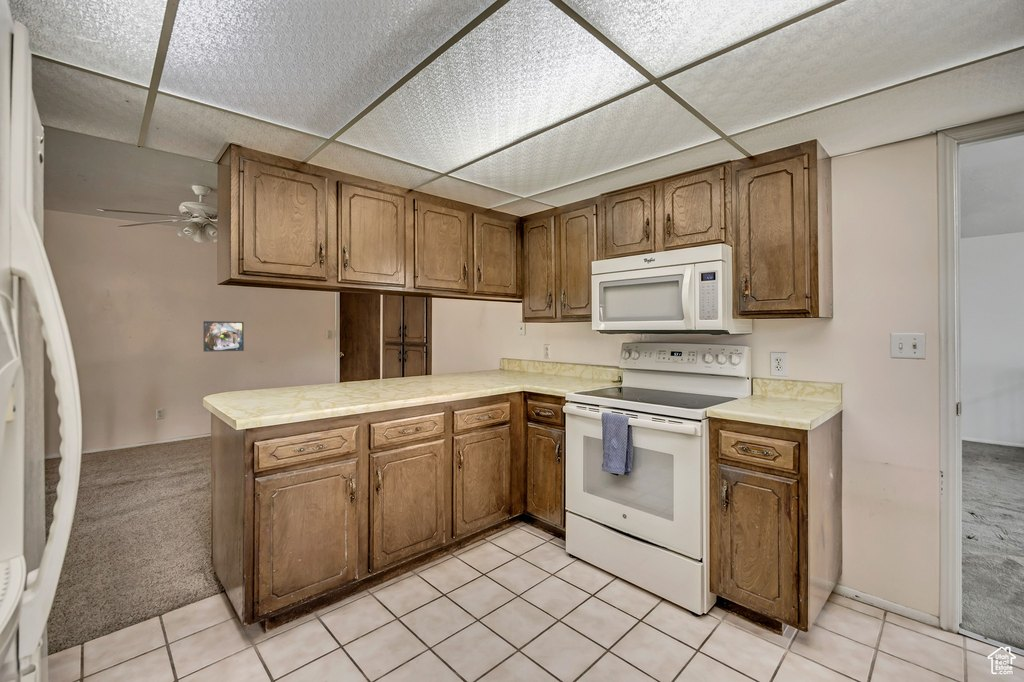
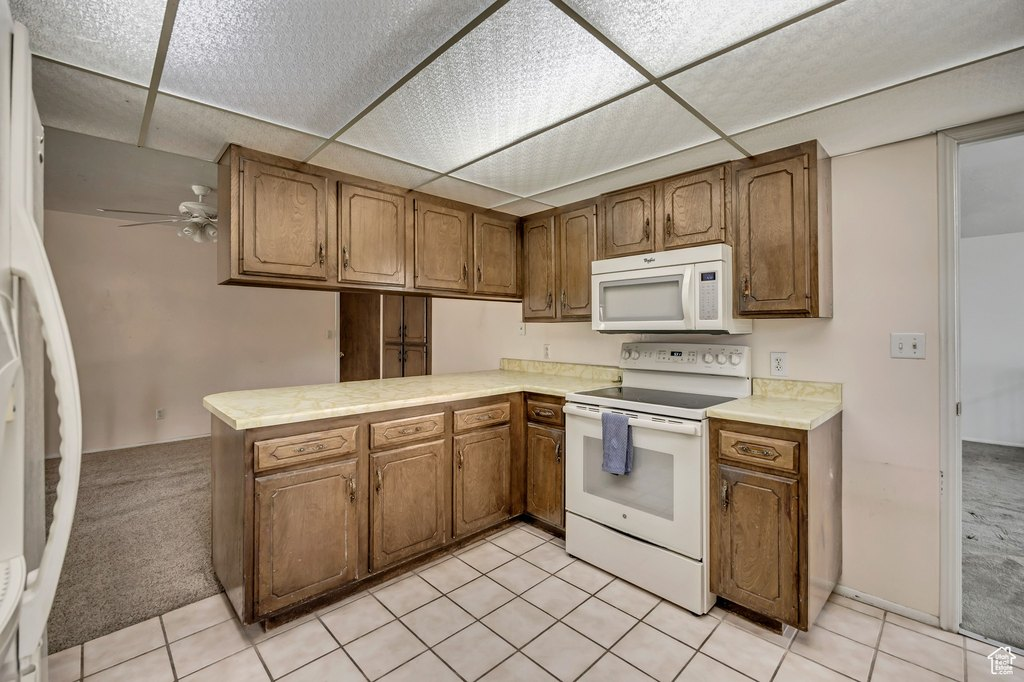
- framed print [202,320,245,353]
